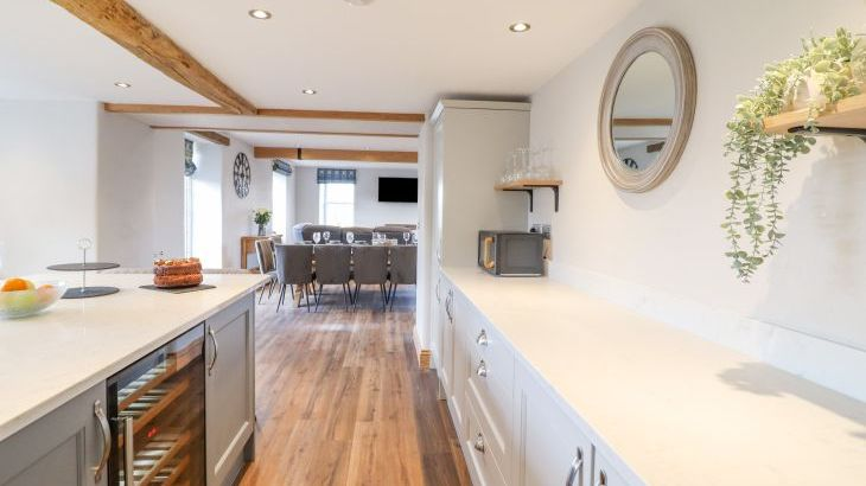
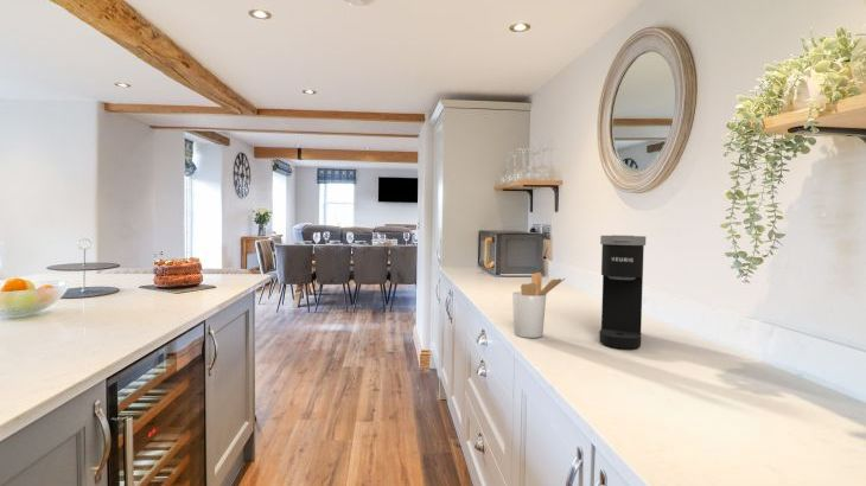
+ coffee maker [598,234,647,350]
+ utensil holder [511,271,566,339]
